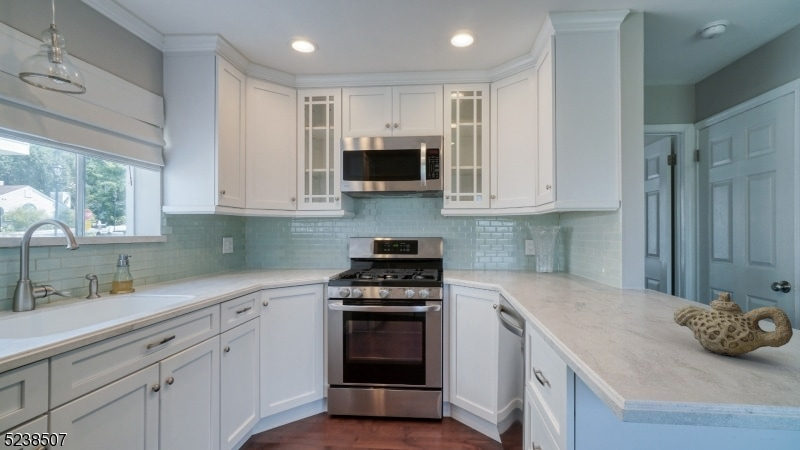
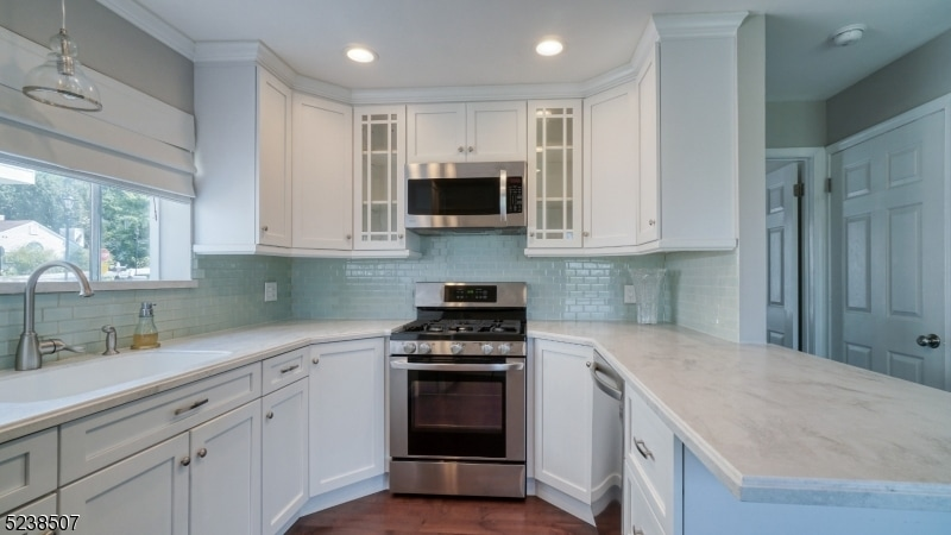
- teapot [672,292,794,357]
